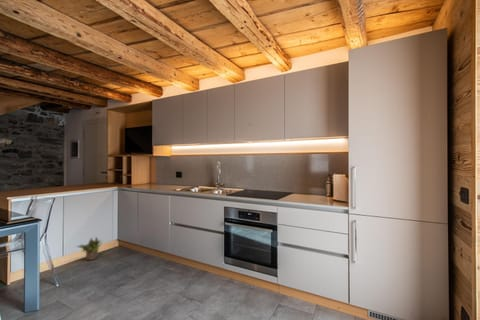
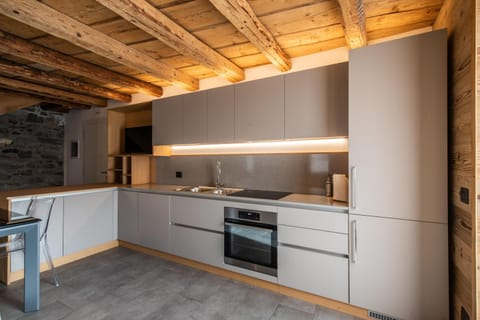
- potted plant [74,236,103,261]
